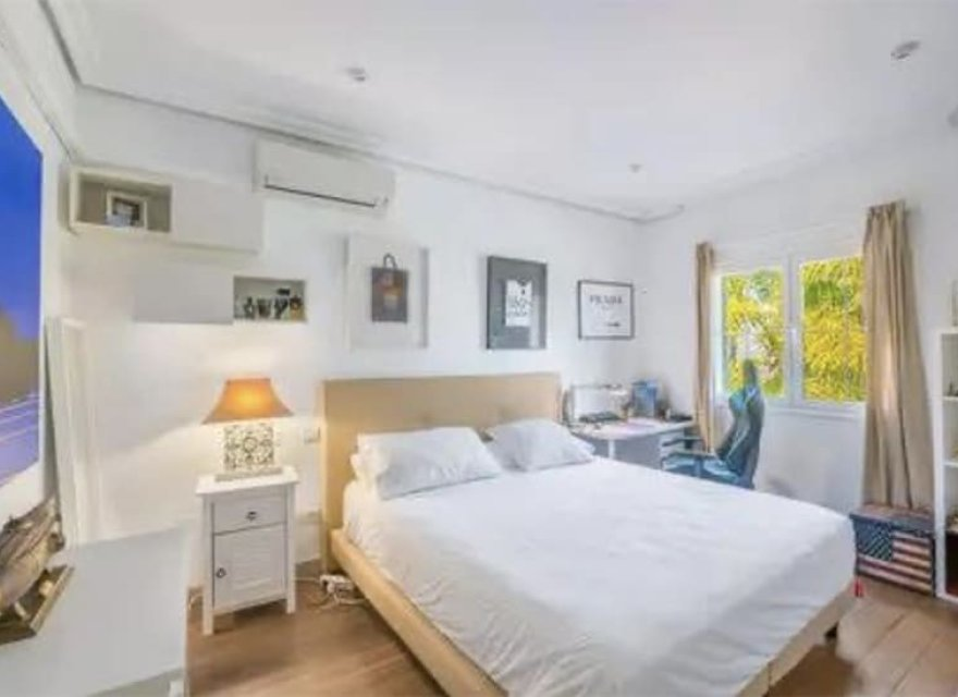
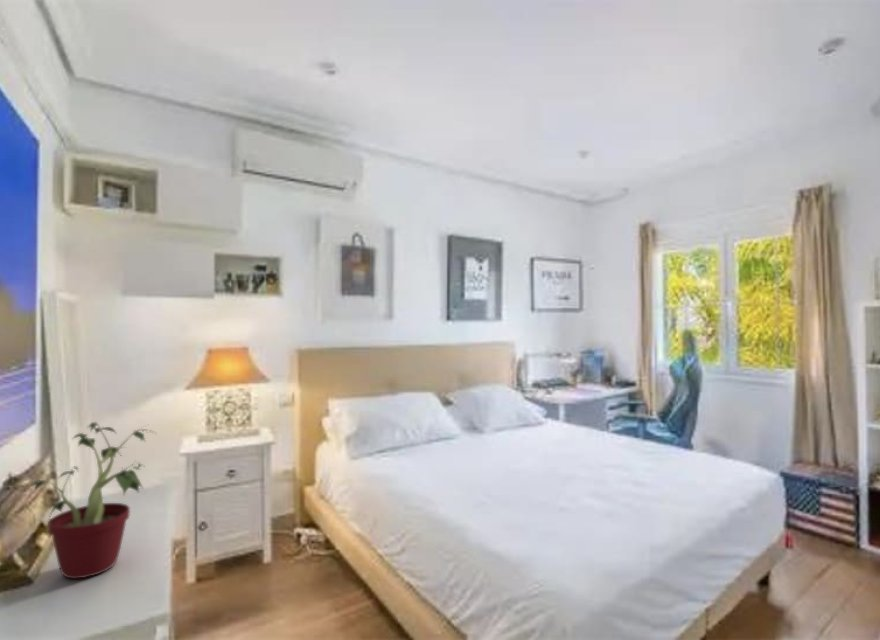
+ potted plant [27,420,157,580]
